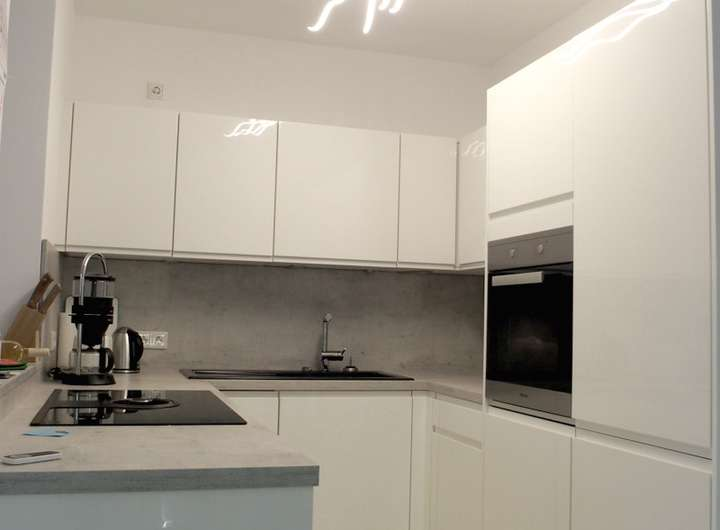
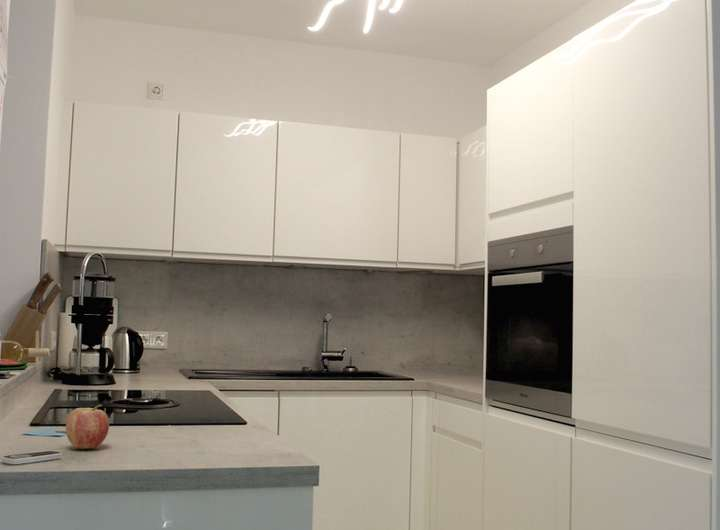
+ fruit [65,404,110,450]
